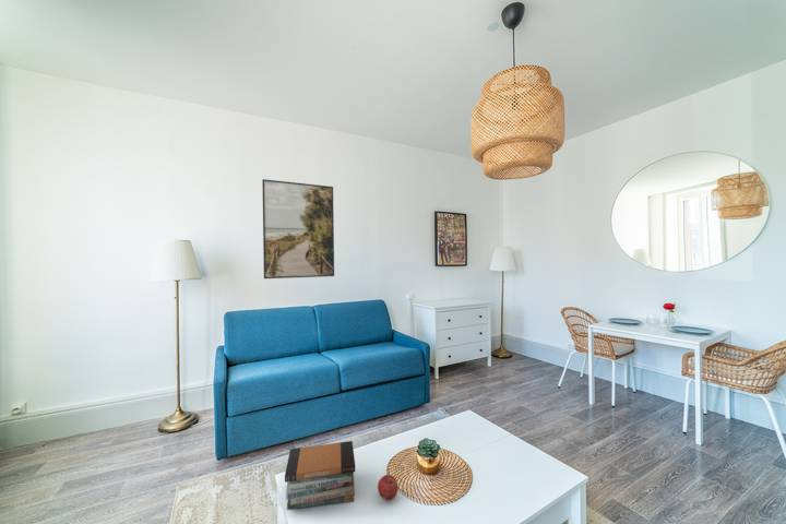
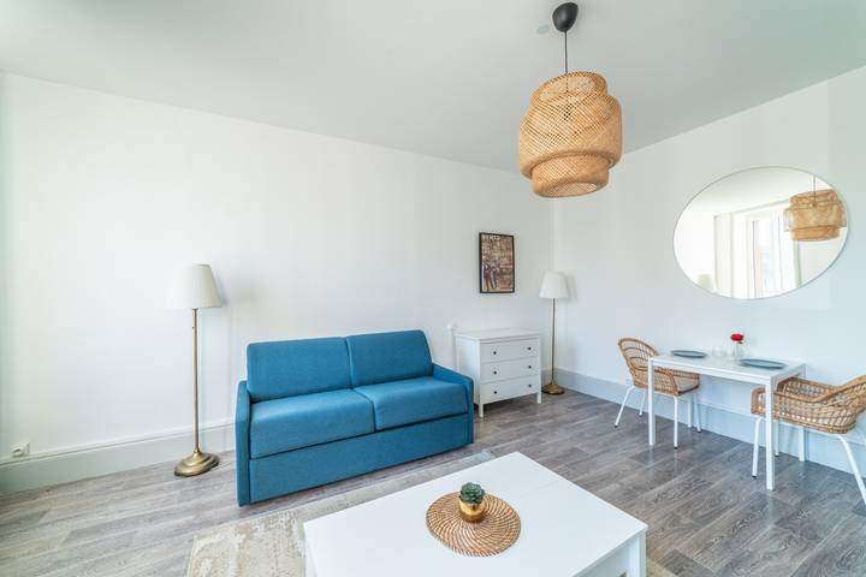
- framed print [261,178,335,279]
- apple [377,474,400,501]
- book stack [284,440,356,511]
